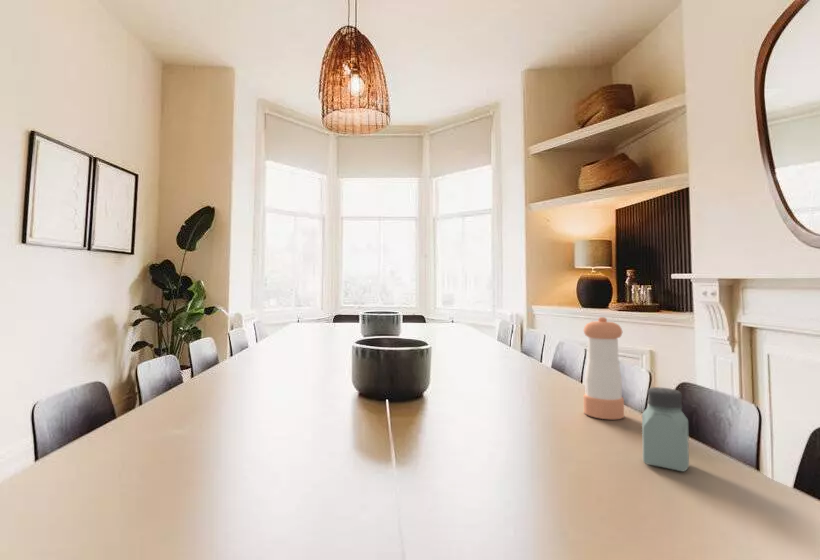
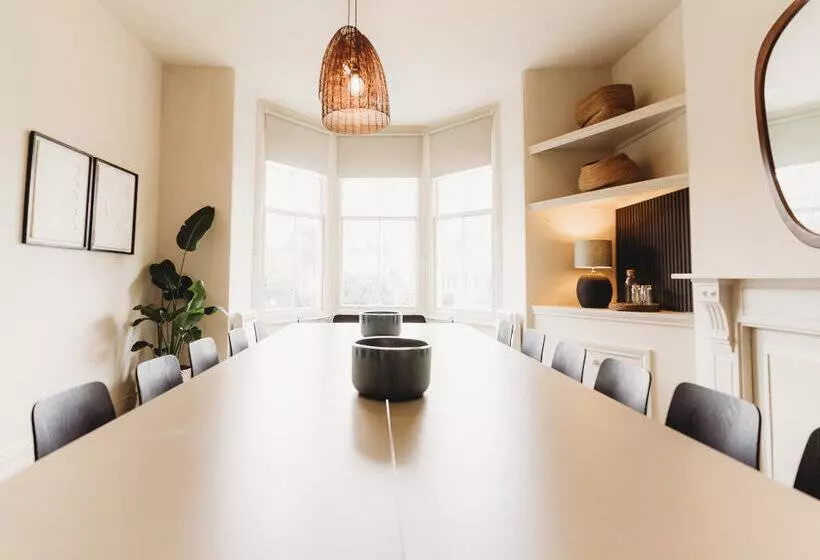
- saltshaker [641,386,690,473]
- pepper shaker [582,316,625,420]
